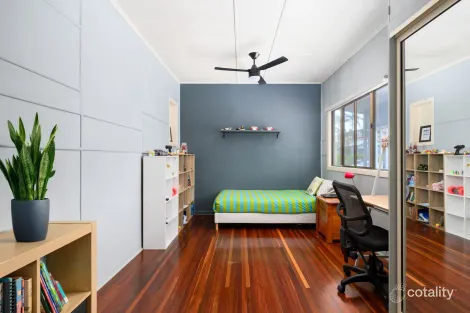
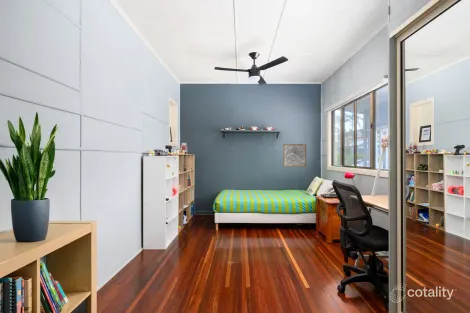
+ wall art [282,143,307,168]
